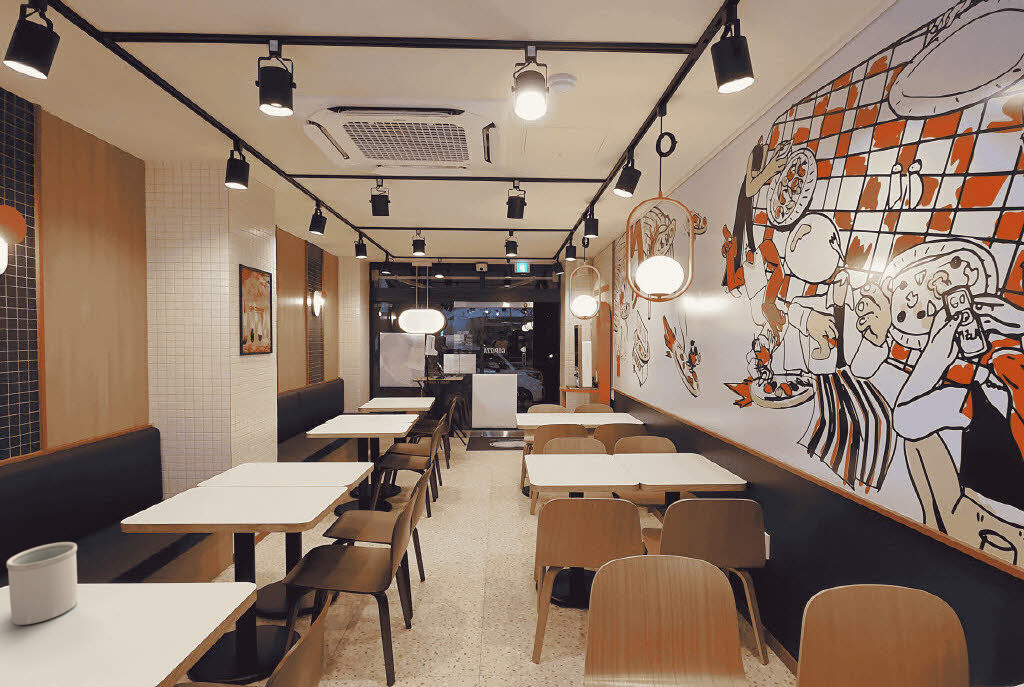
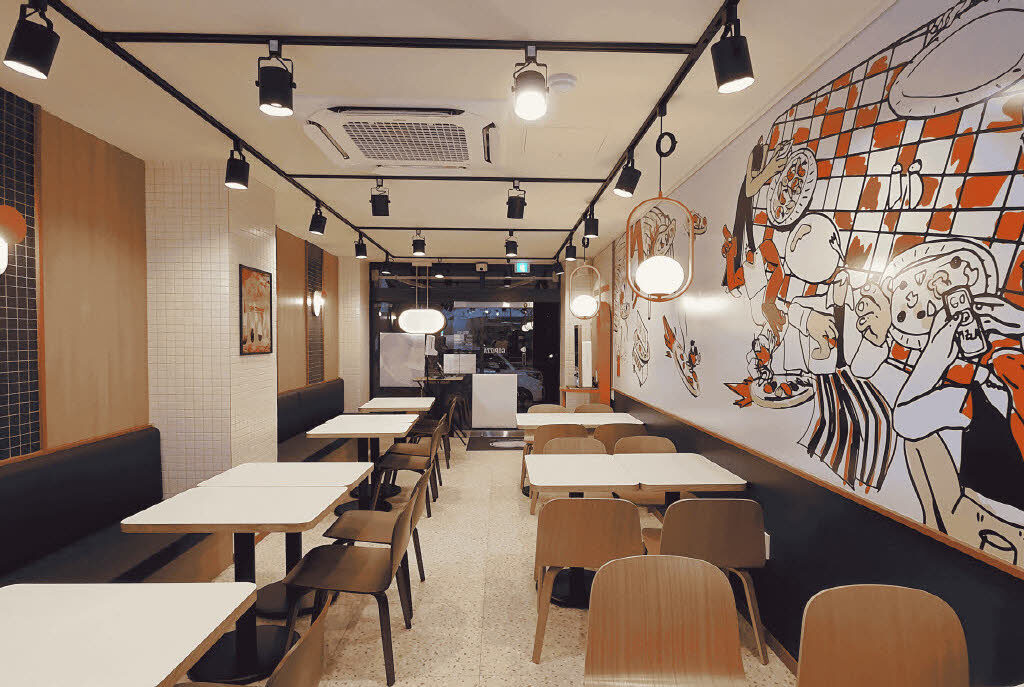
- utensil holder [5,541,78,626]
